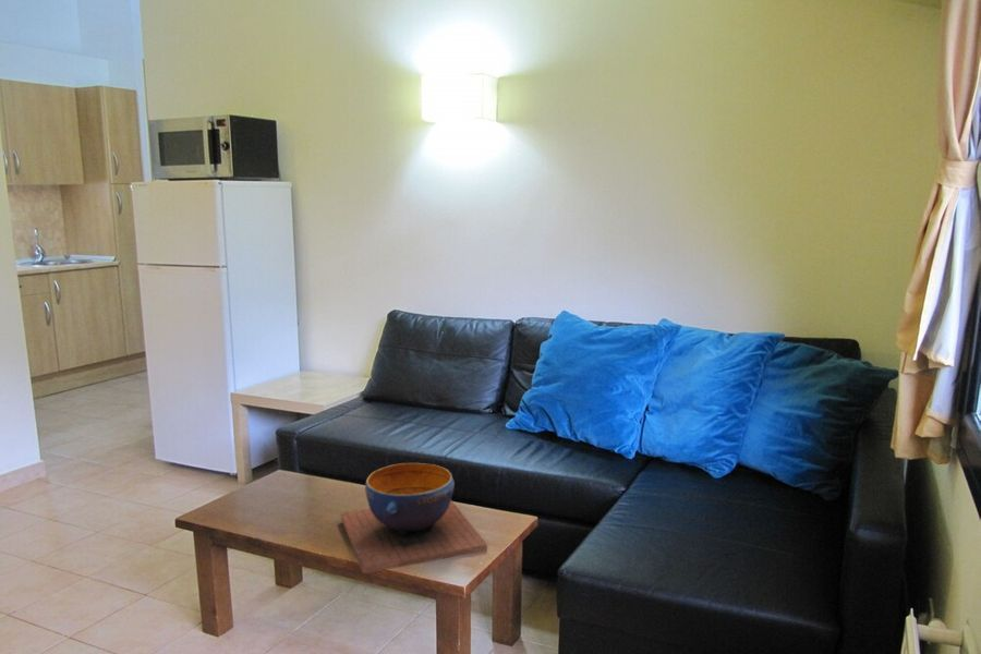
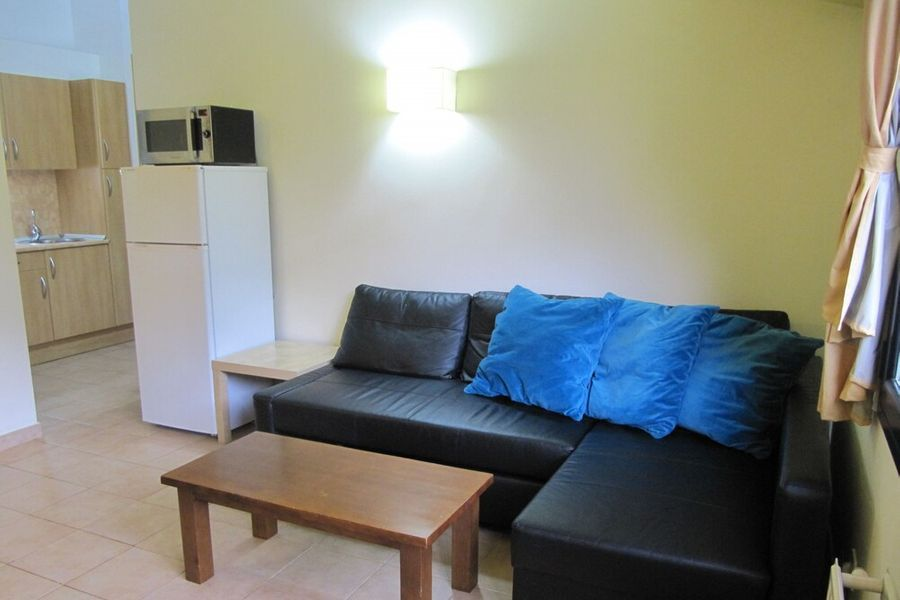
- decorative bowl [340,462,488,574]
